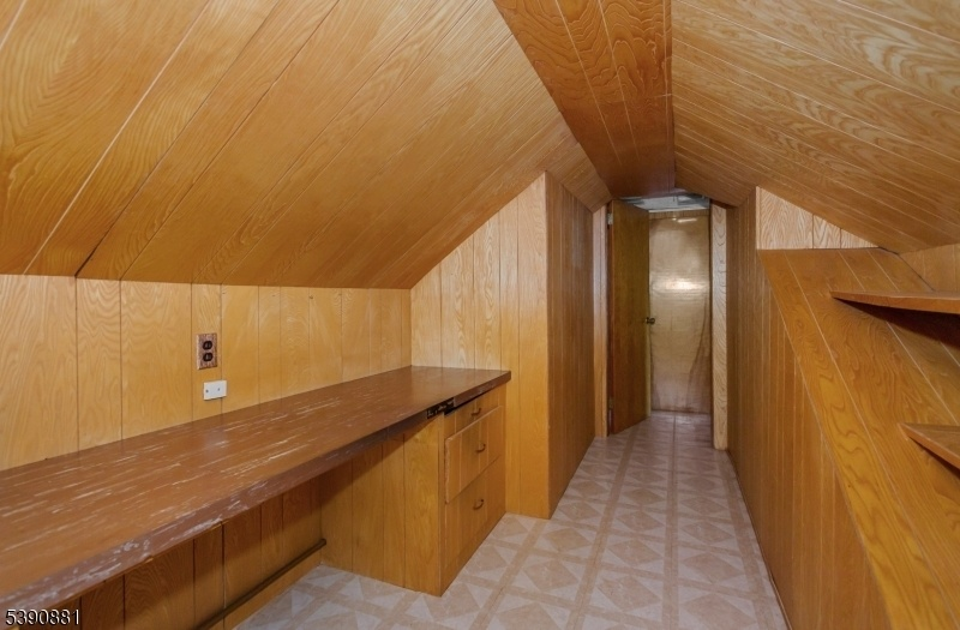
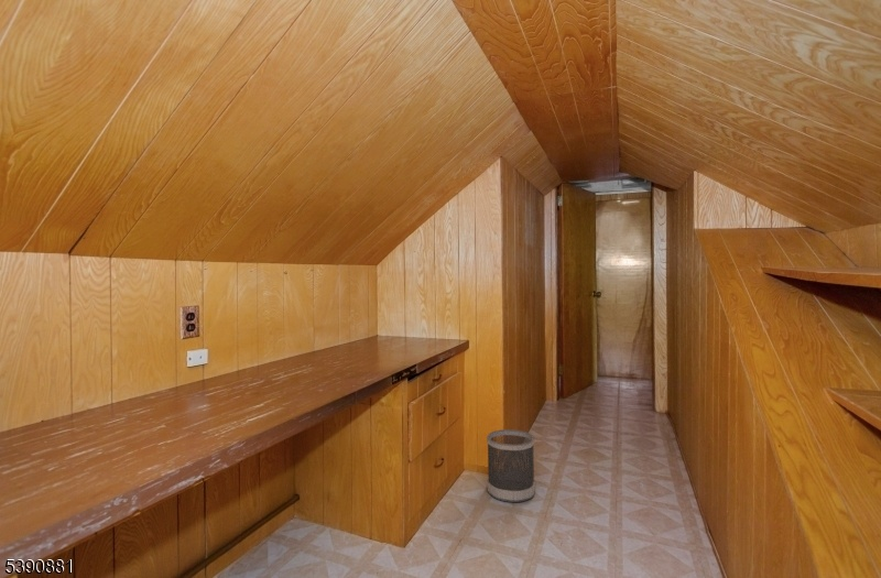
+ wastebasket [486,428,536,503]
